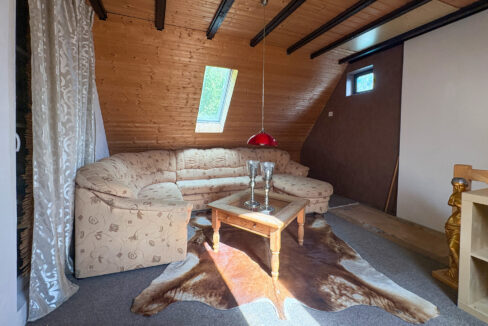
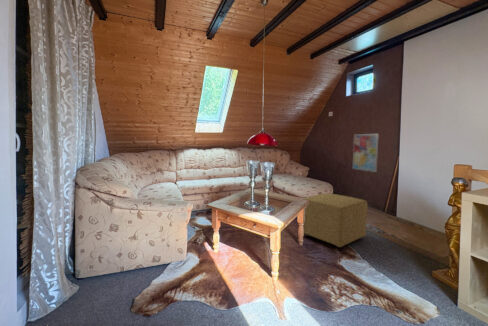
+ wall art [352,133,380,173]
+ ottoman [301,192,369,249]
